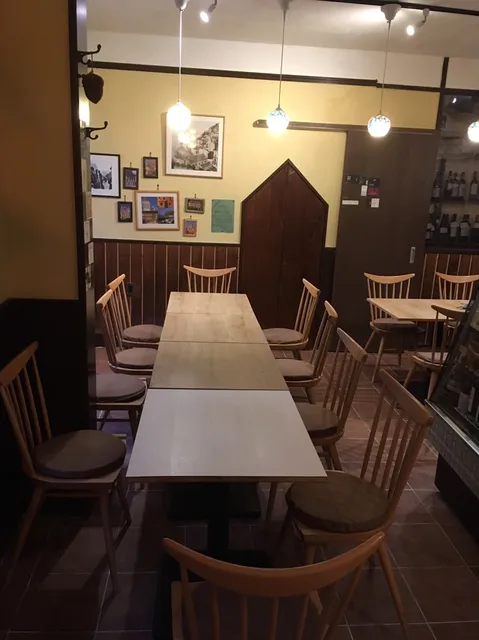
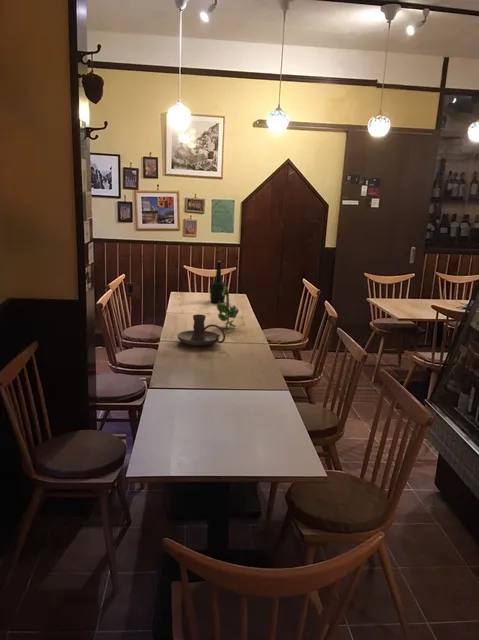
+ bottle [209,260,227,303]
+ banana bunch [215,287,240,329]
+ candle holder [177,313,226,347]
